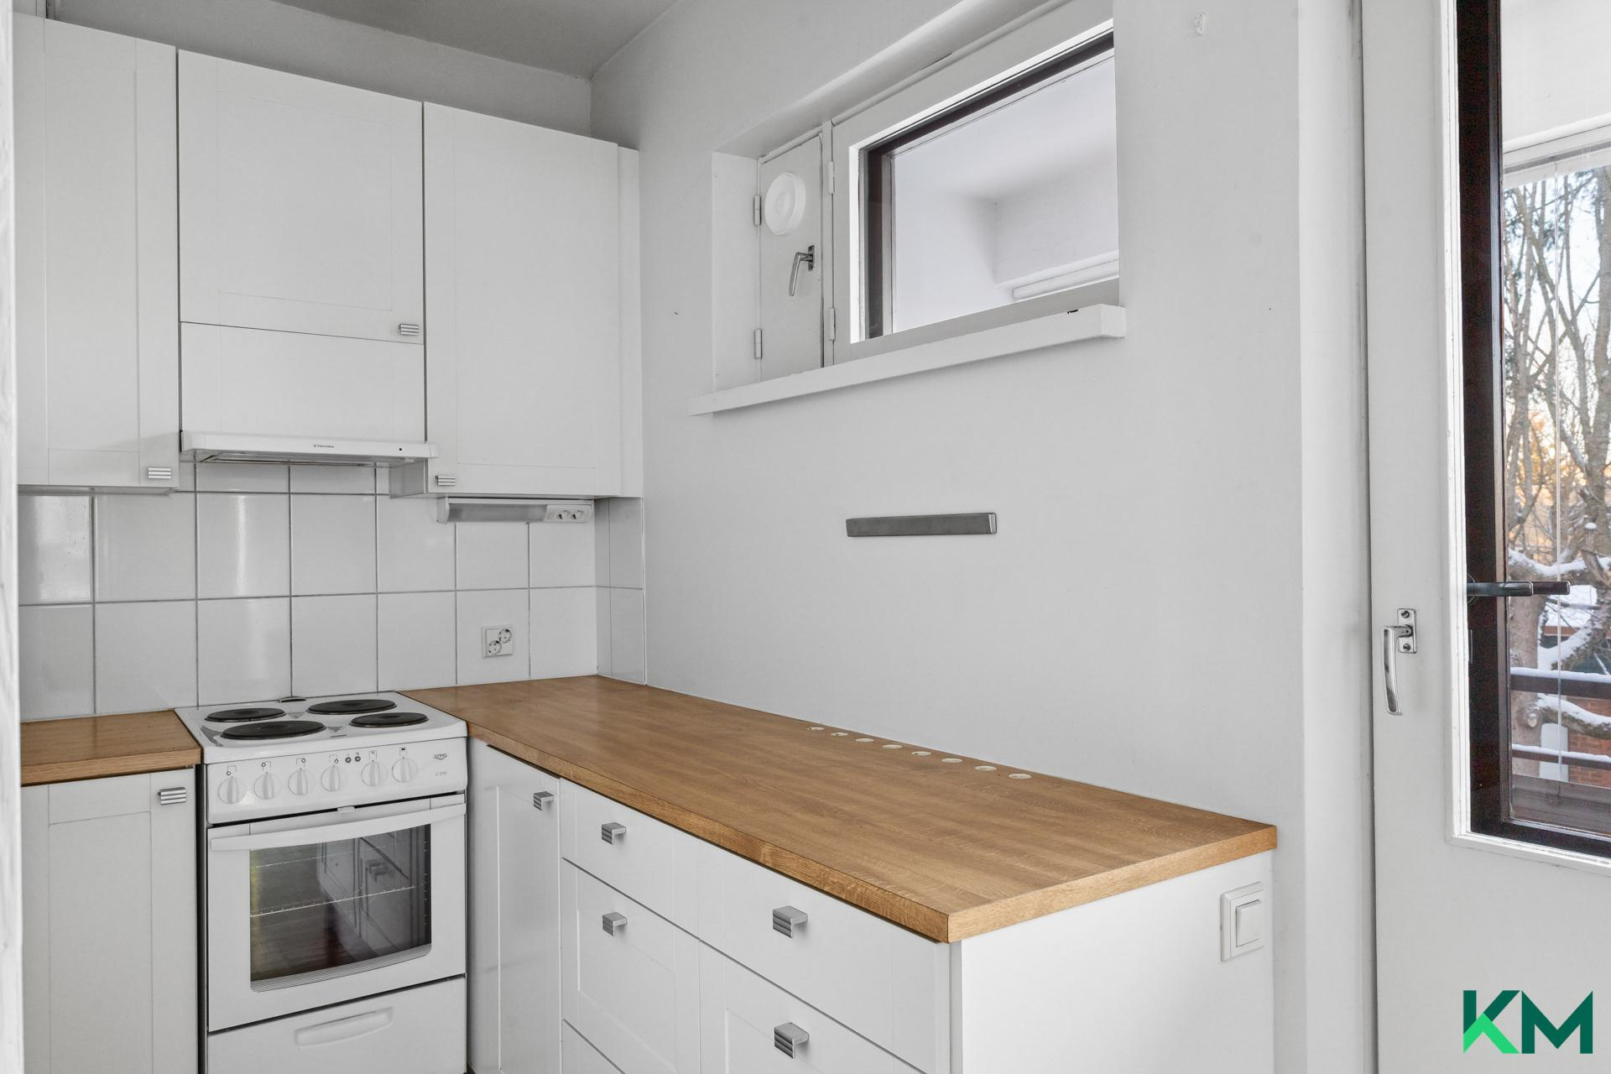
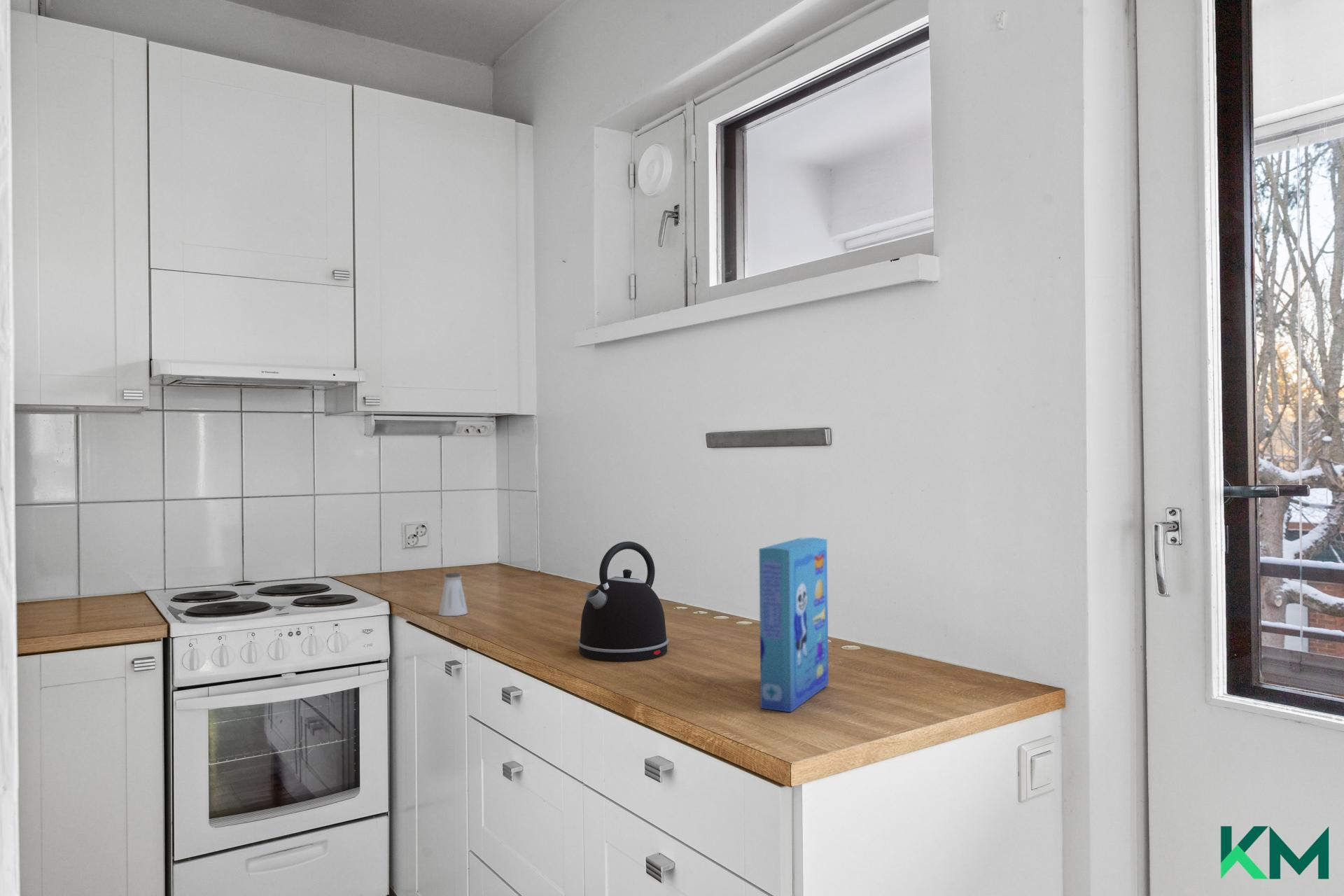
+ cereal box [758,537,830,713]
+ kettle [577,540,669,662]
+ saltshaker [438,572,468,617]
